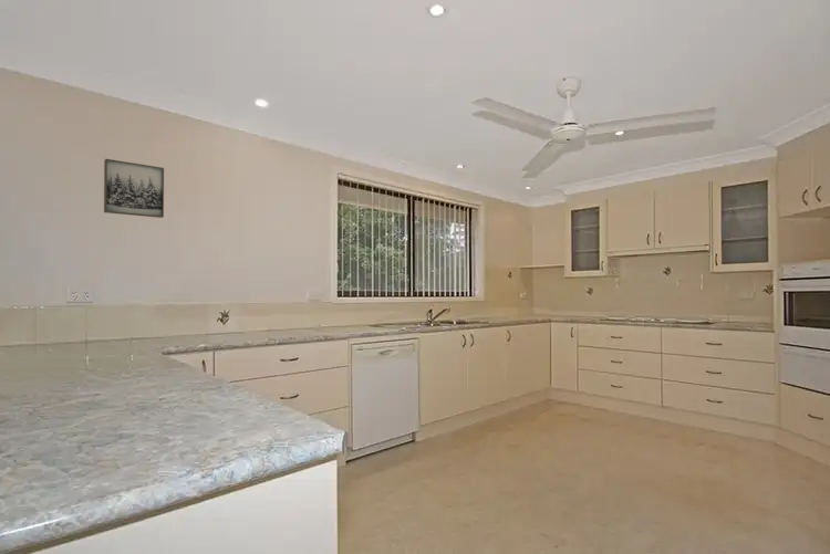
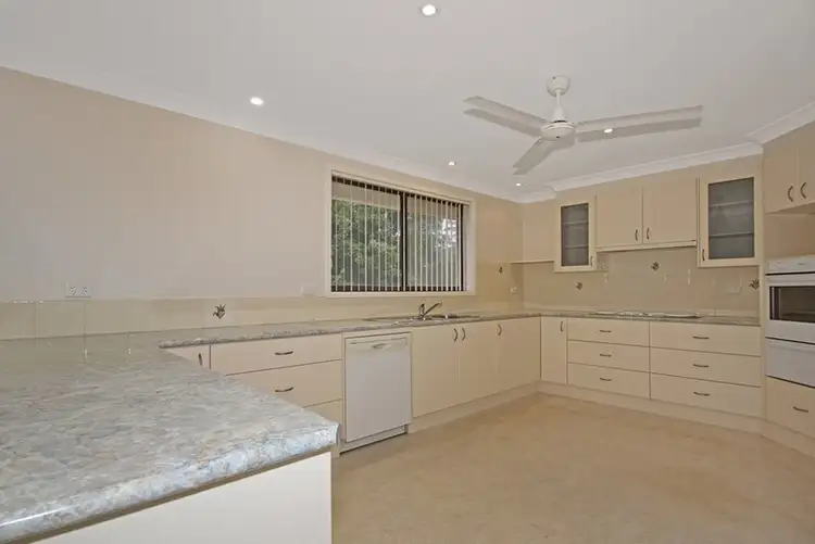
- wall art [103,158,165,219]
